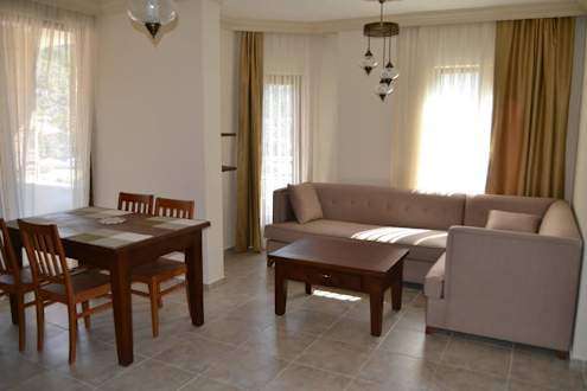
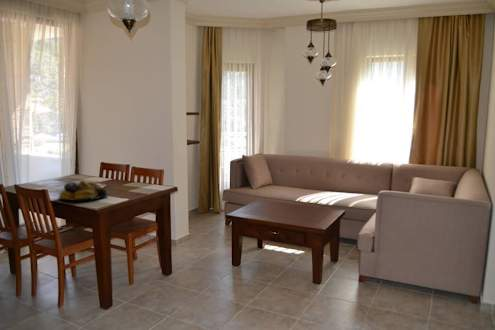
+ fruit bowl [58,179,108,202]
